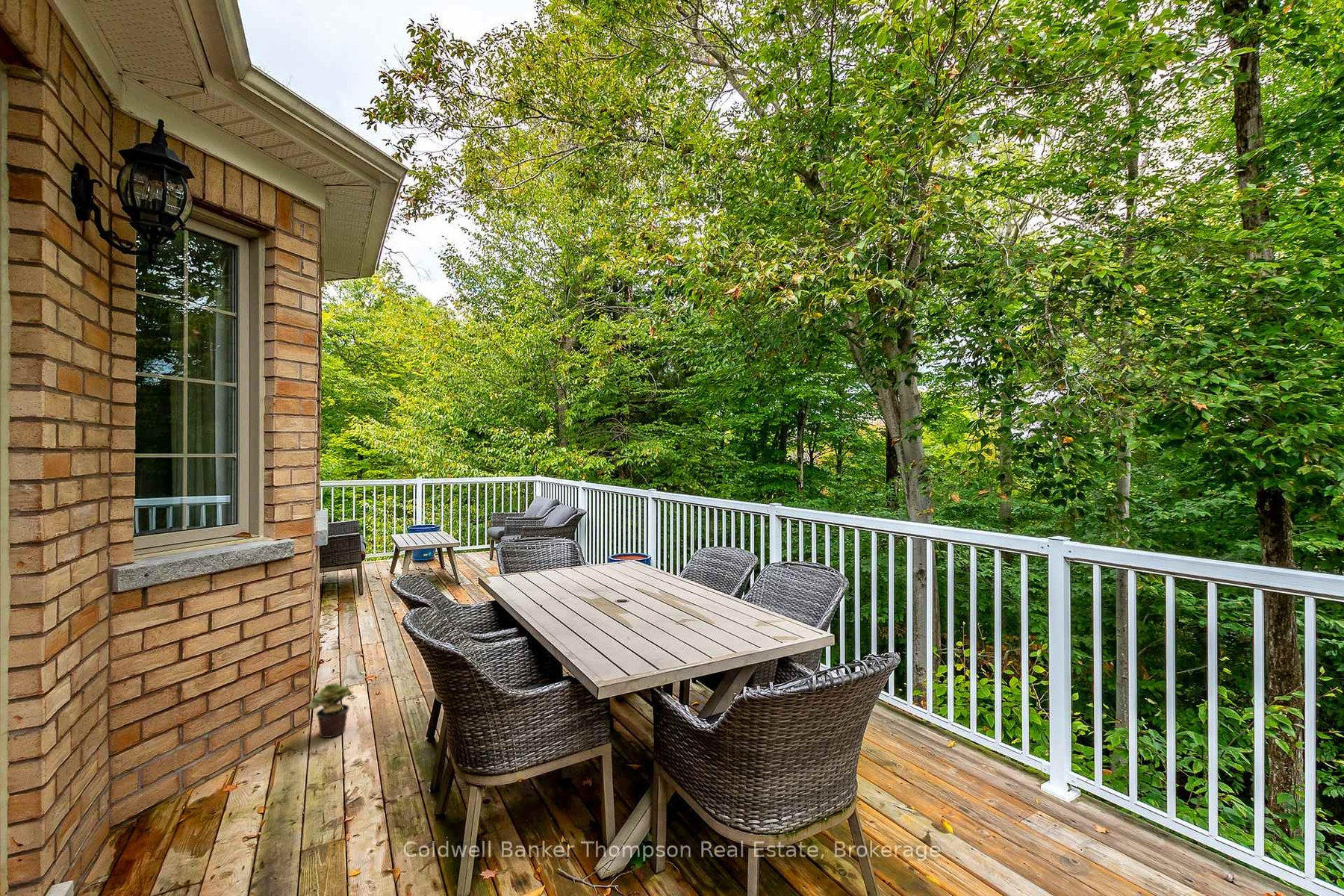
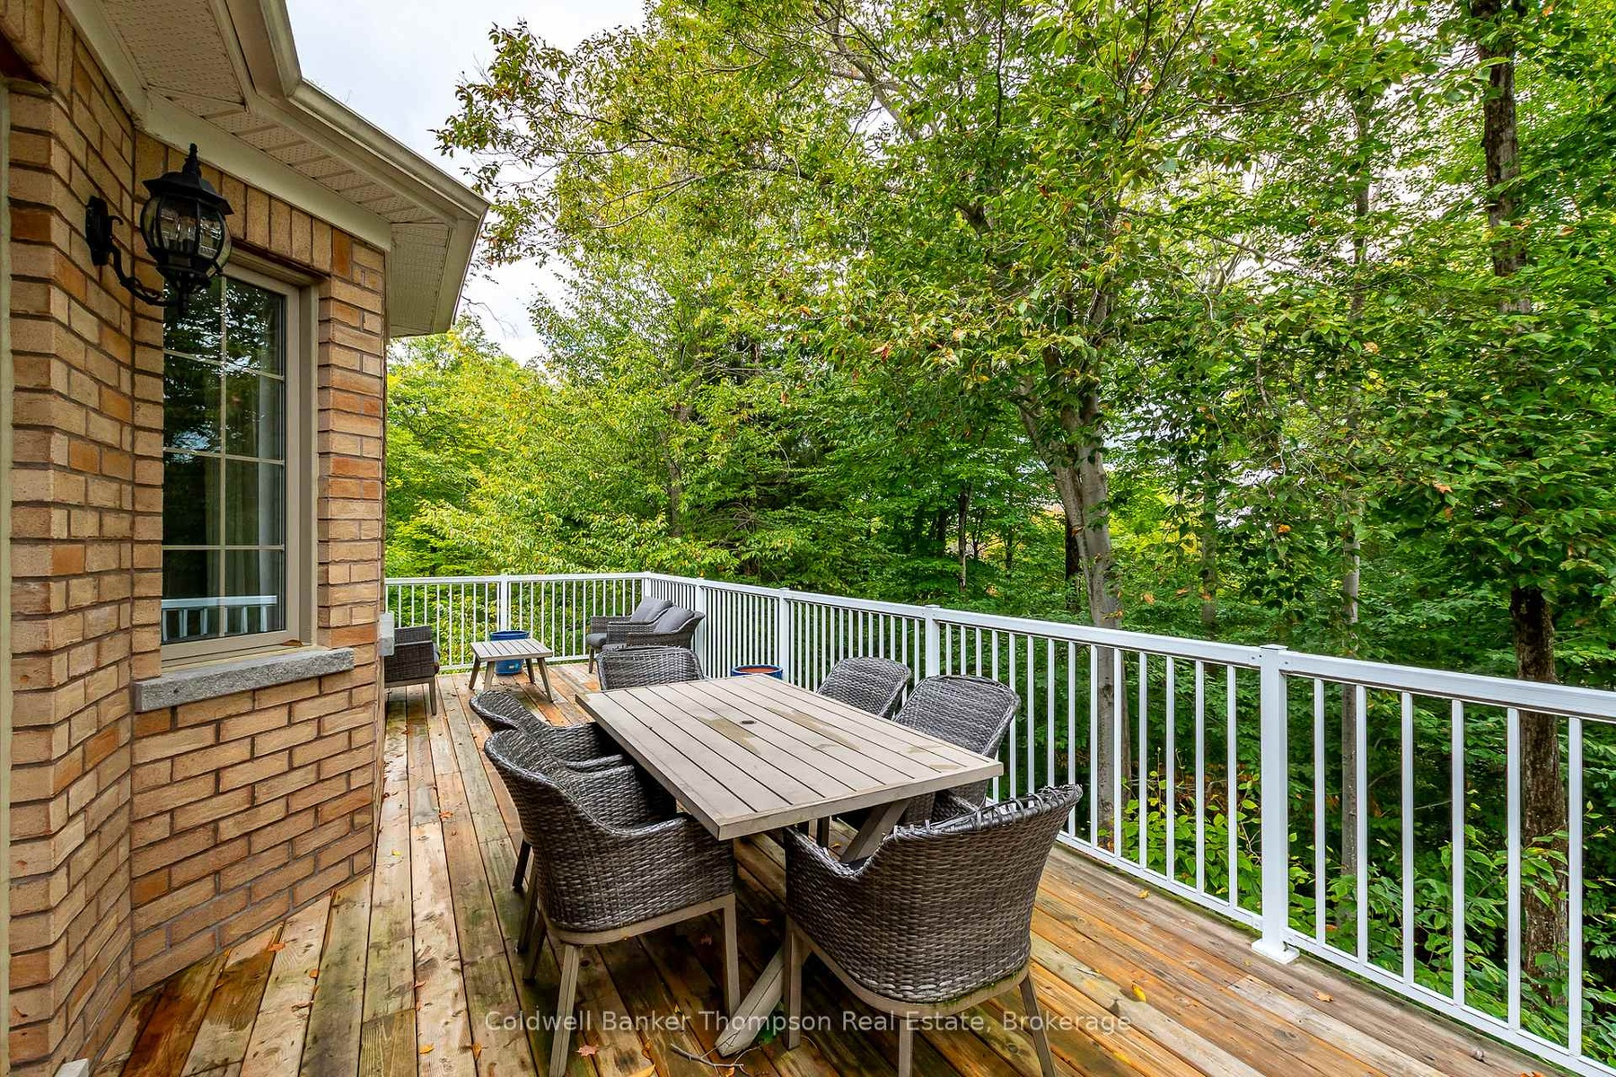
- potted plant [306,682,353,738]
